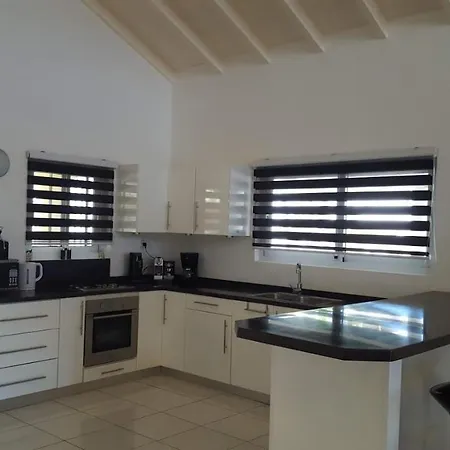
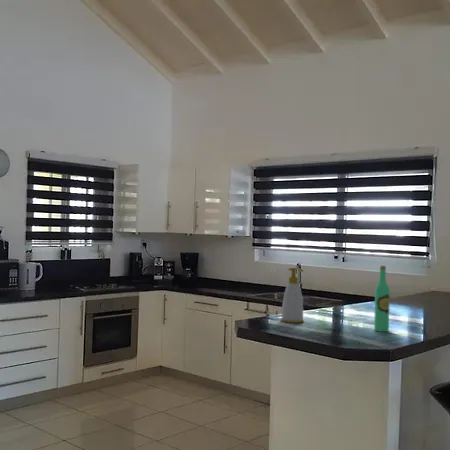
+ soap bottle [280,267,305,324]
+ wine bottle [373,265,391,333]
